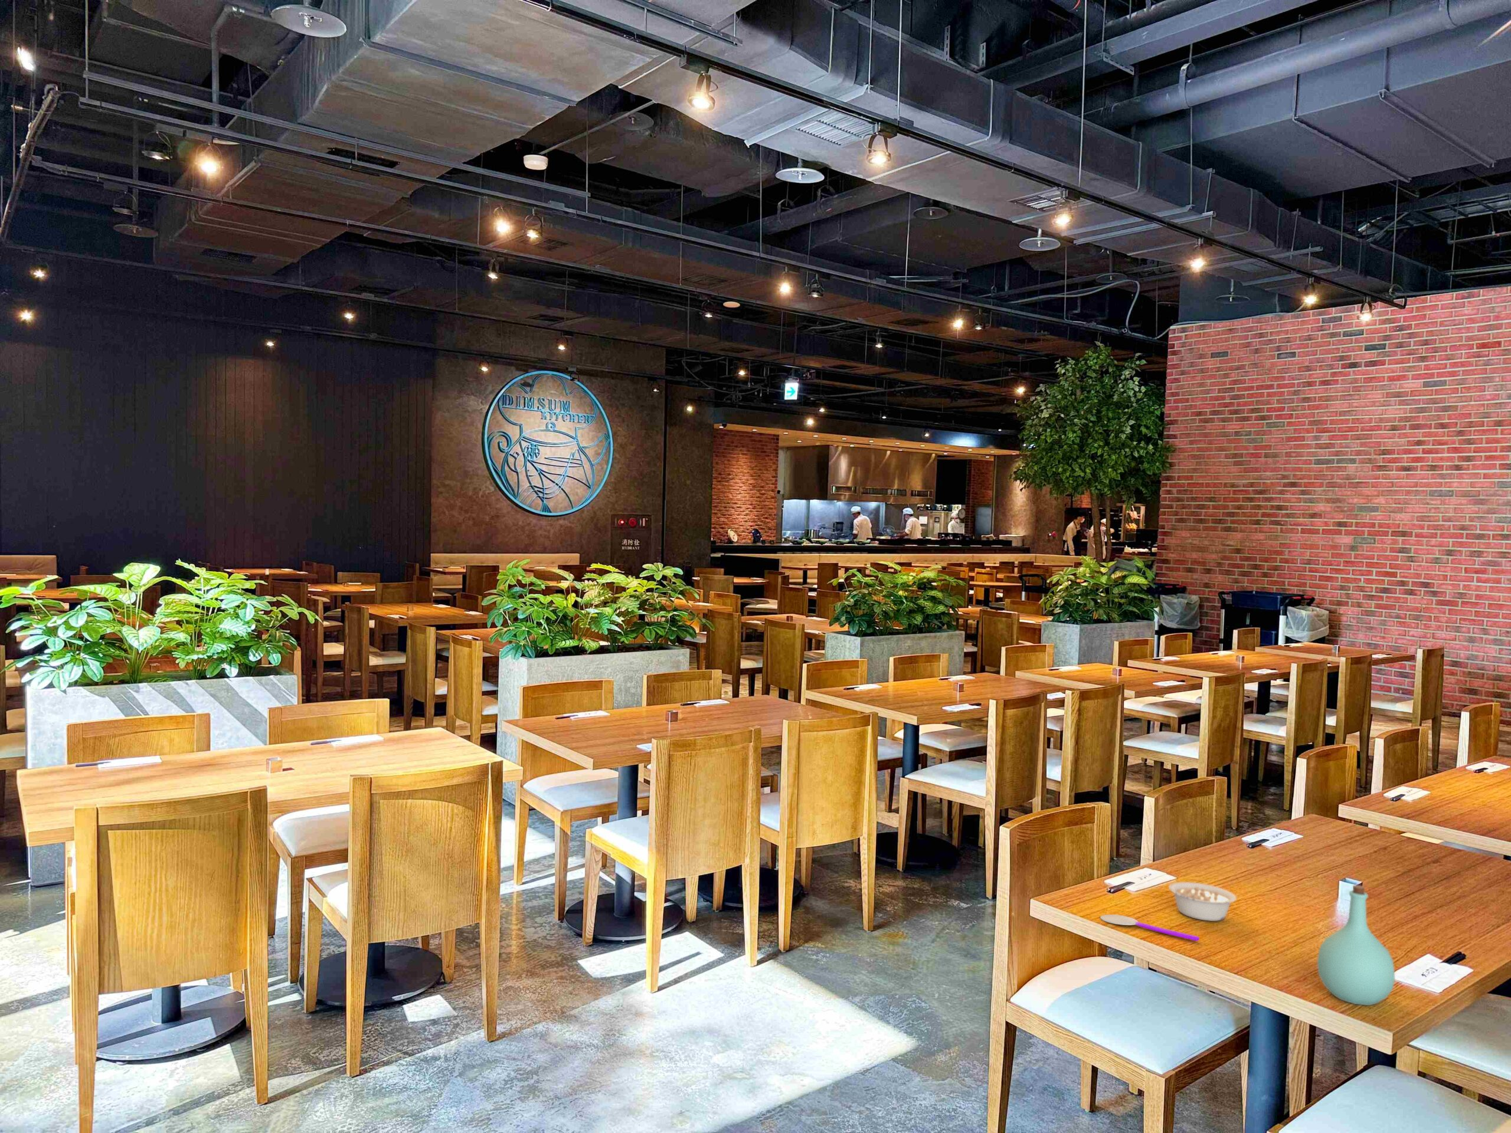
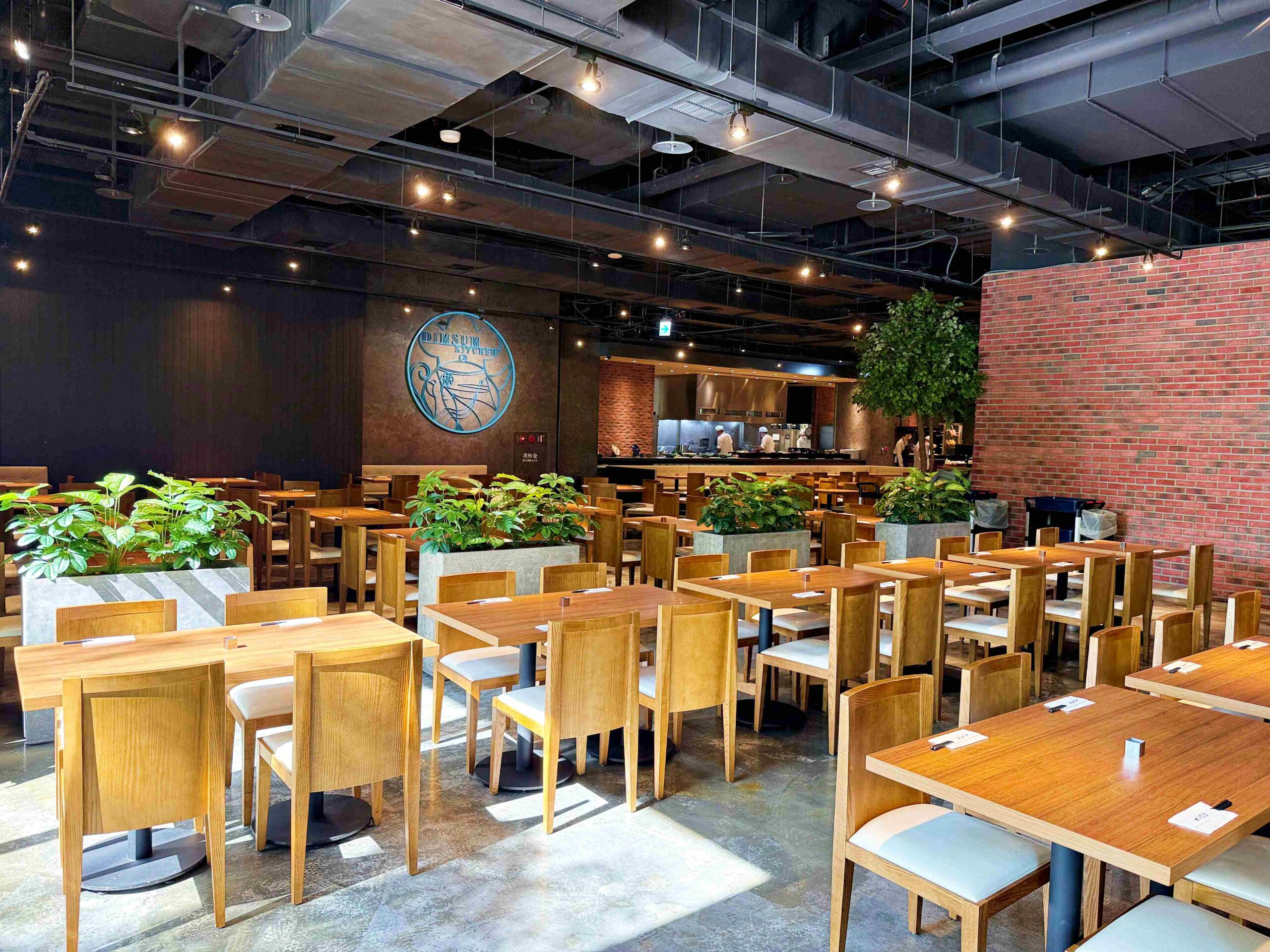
- spoon [1099,914,1200,941]
- bottle [1317,884,1396,1006]
- legume [1168,882,1237,921]
